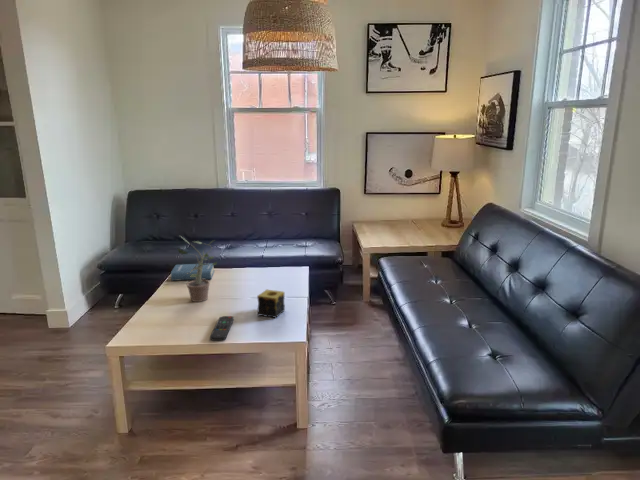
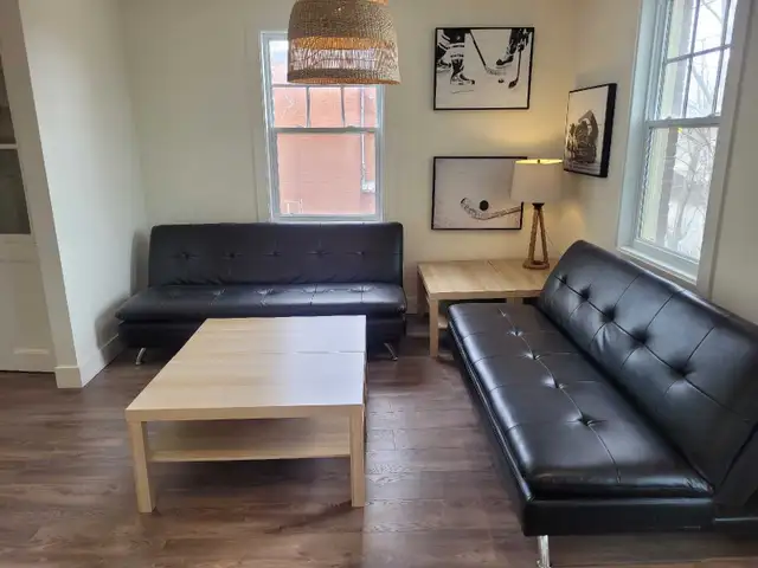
- potted plant [177,235,218,303]
- remote control [209,315,235,342]
- candle [256,289,286,319]
- book [170,262,215,282]
